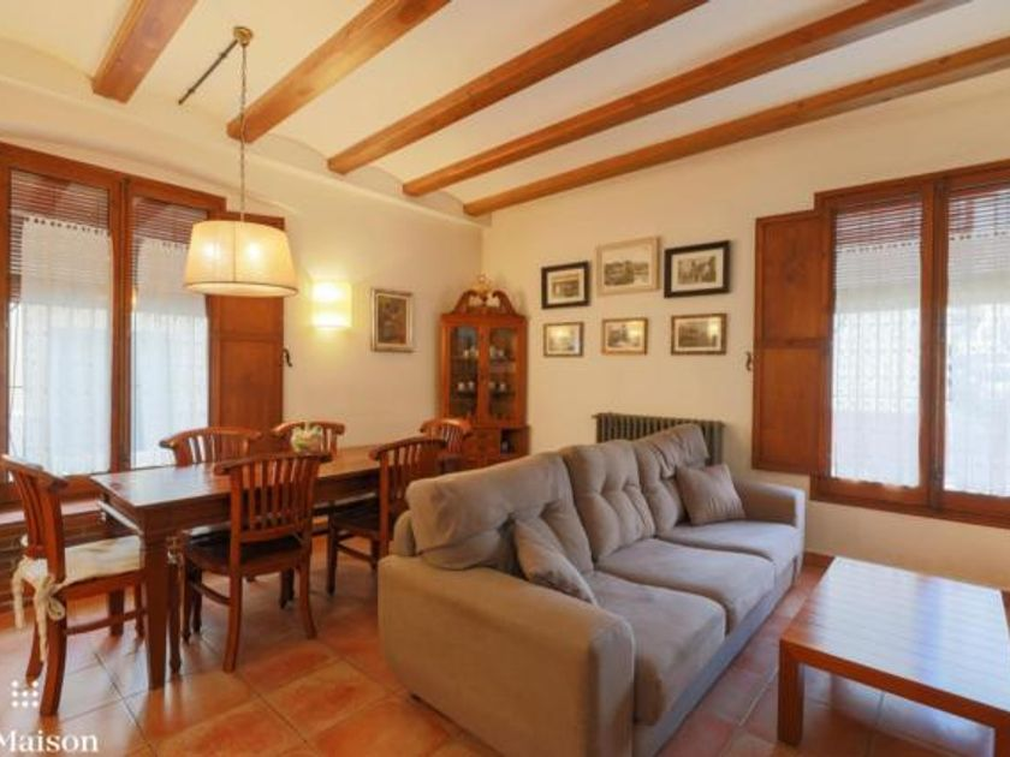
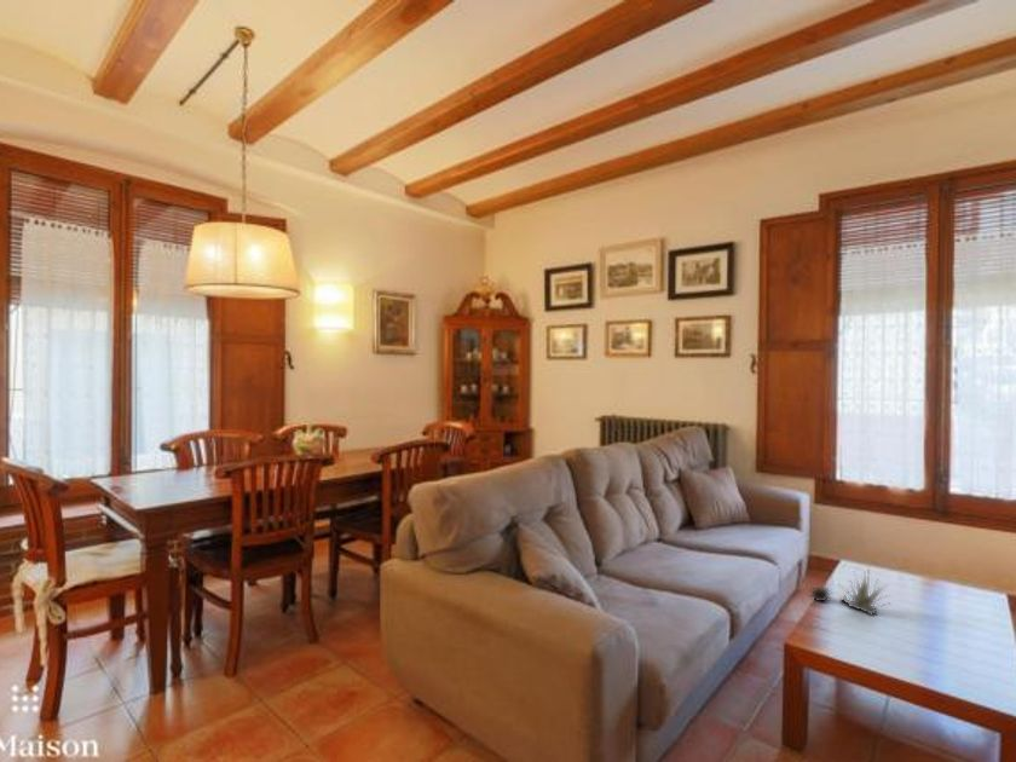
+ succulent plant [806,562,895,616]
